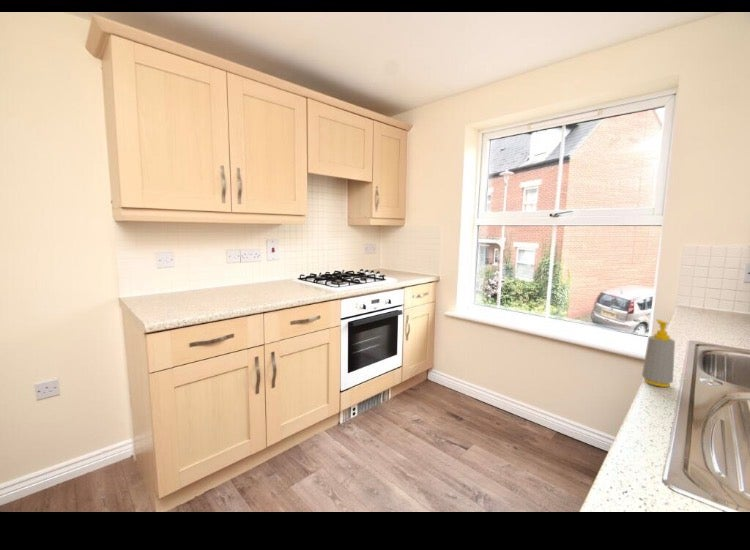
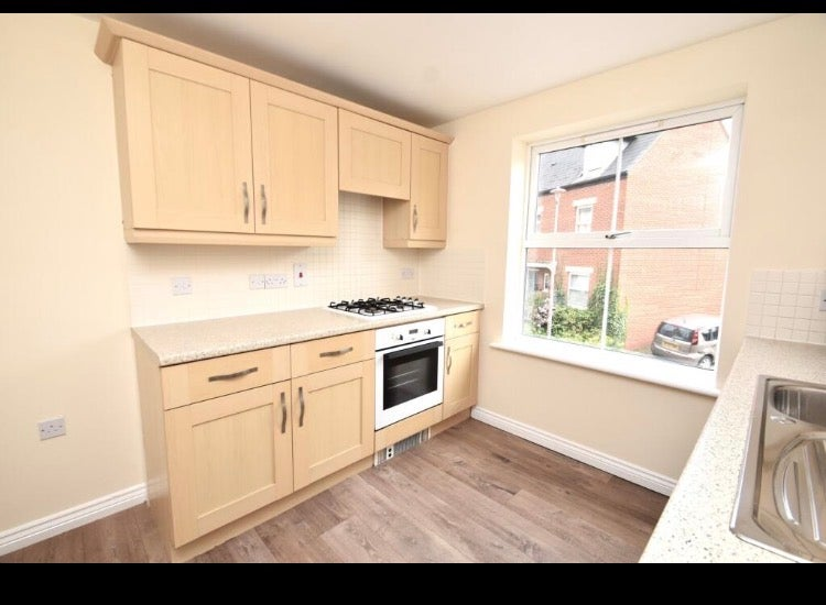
- soap bottle [641,318,676,388]
